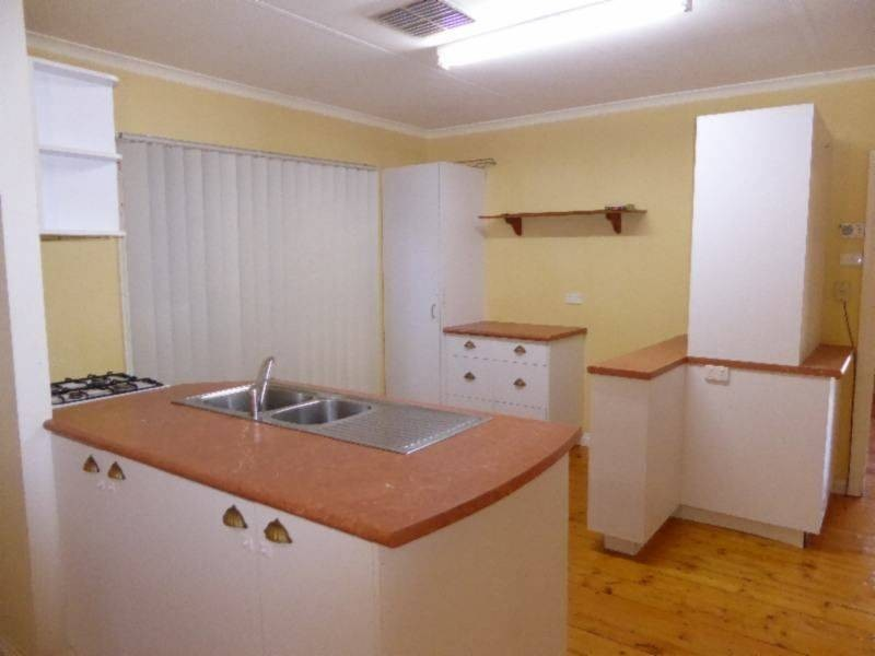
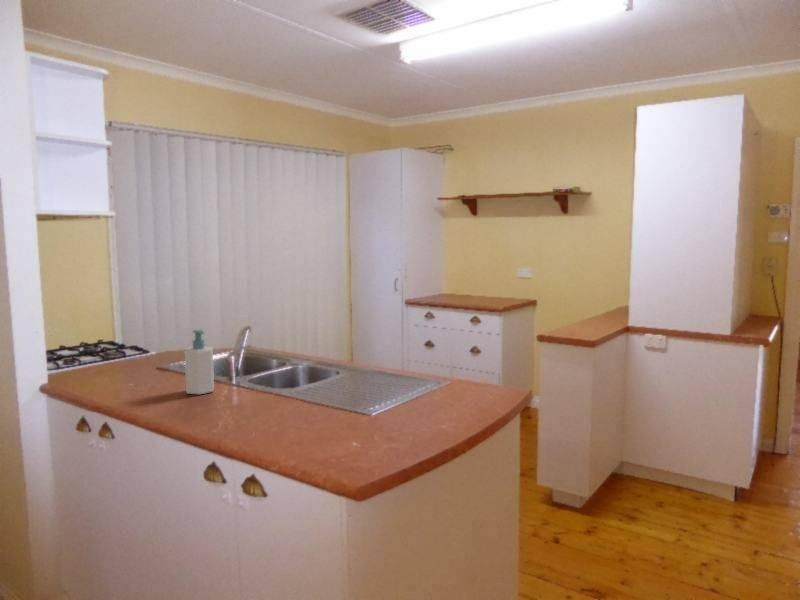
+ soap bottle [183,329,215,395]
